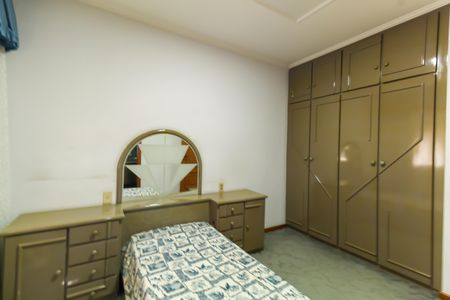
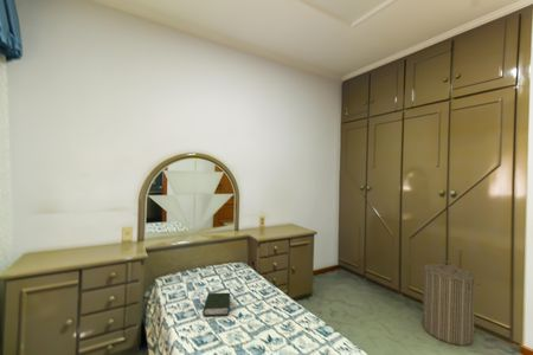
+ book [201,292,231,317]
+ laundry hamper [420,260,482,347]
